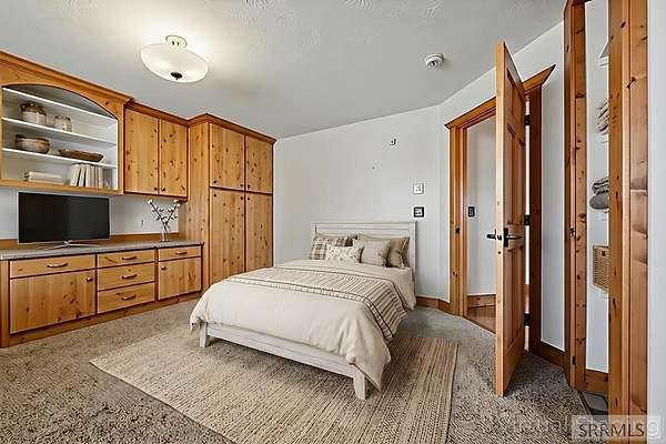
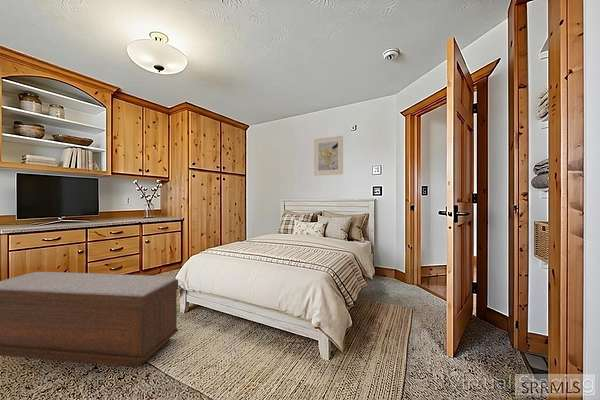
+ bench [0,271,179,368]
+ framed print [313,135,344,177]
